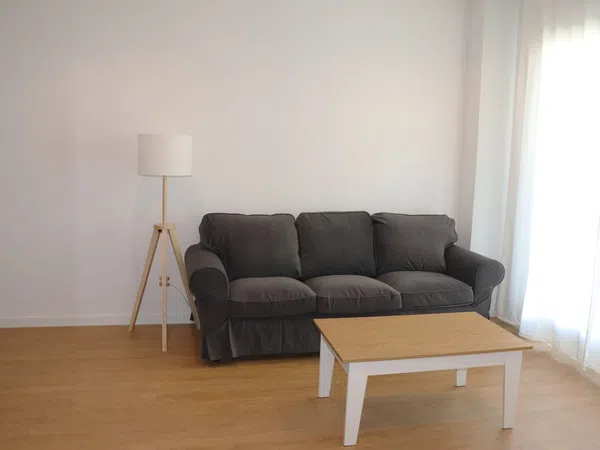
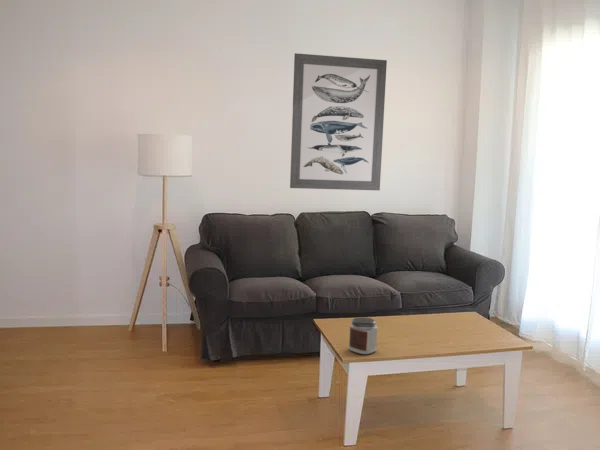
+ wall art [289,52,388,191]
+ jar [348,316,379,355]
